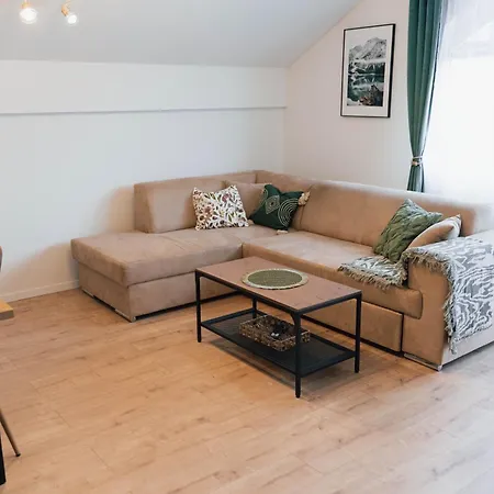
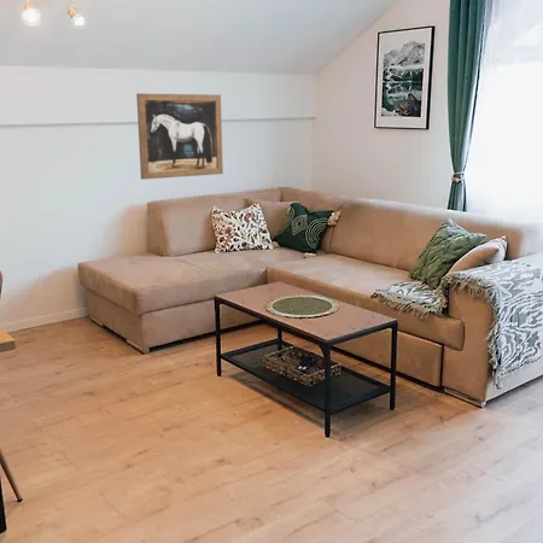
+ wall art [135,93,224,181]
